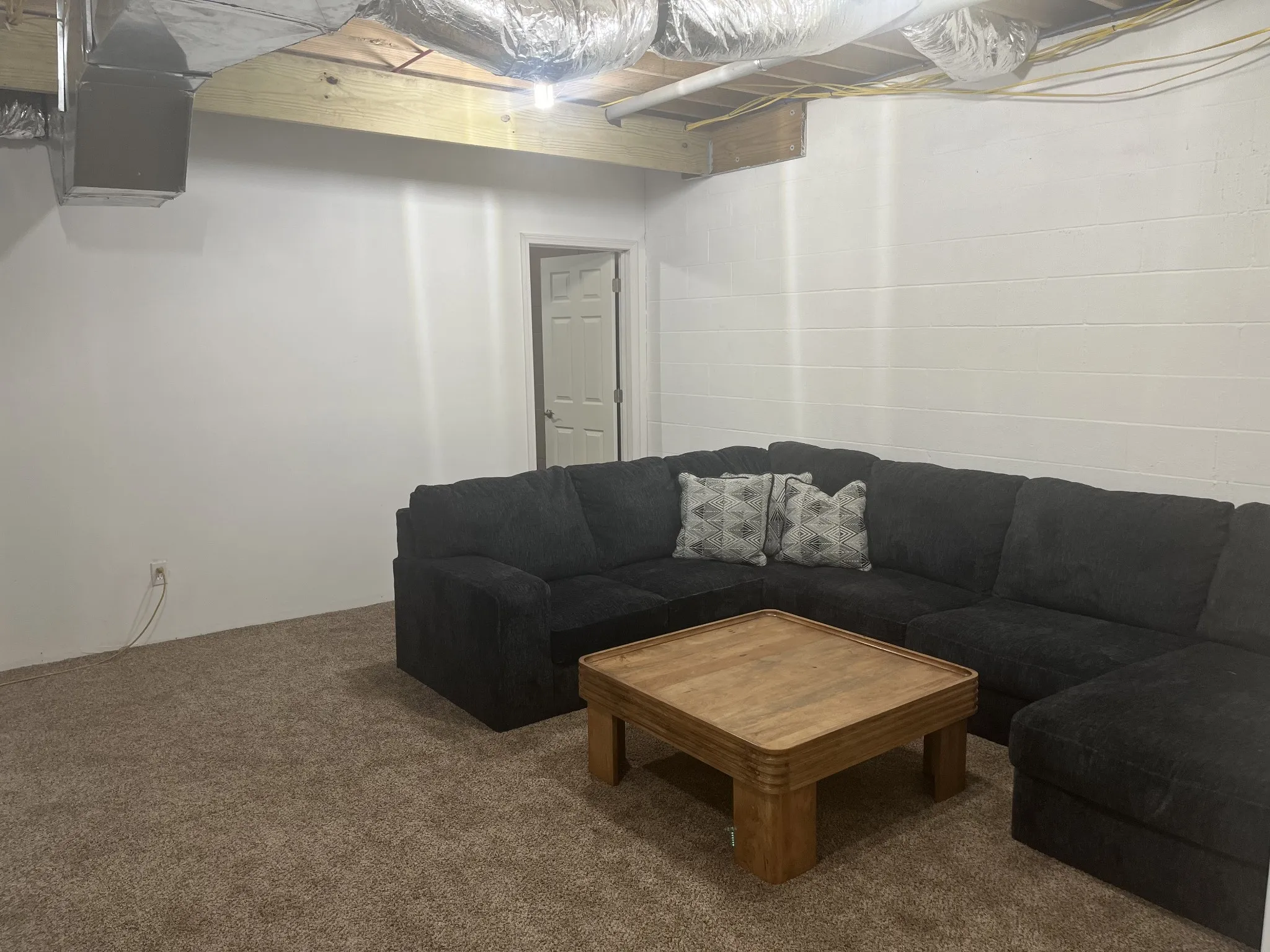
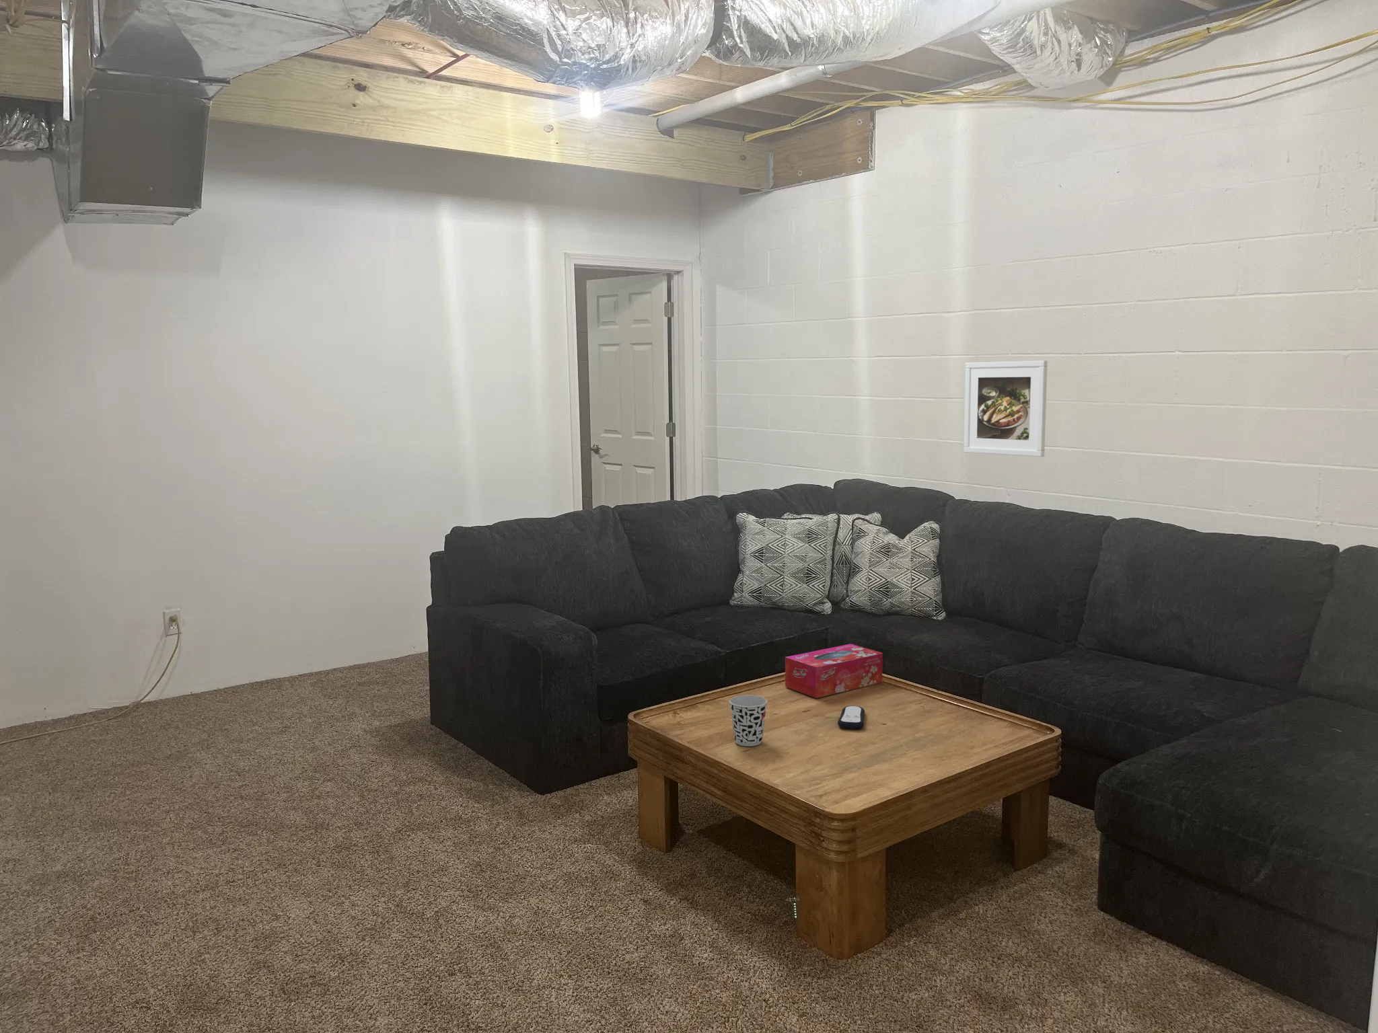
+ cup [729,694,768,748]
+ tissue box [784,643,883,699]
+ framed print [962,360,1048,457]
+ remote control [837,705,865,729]
